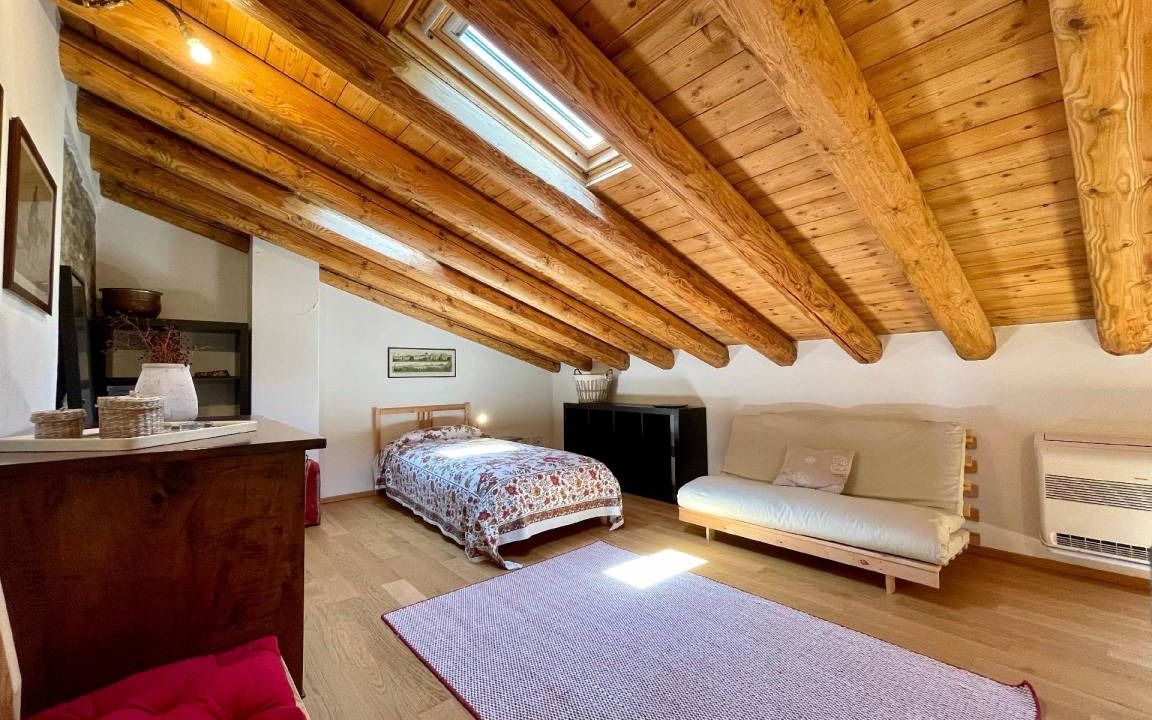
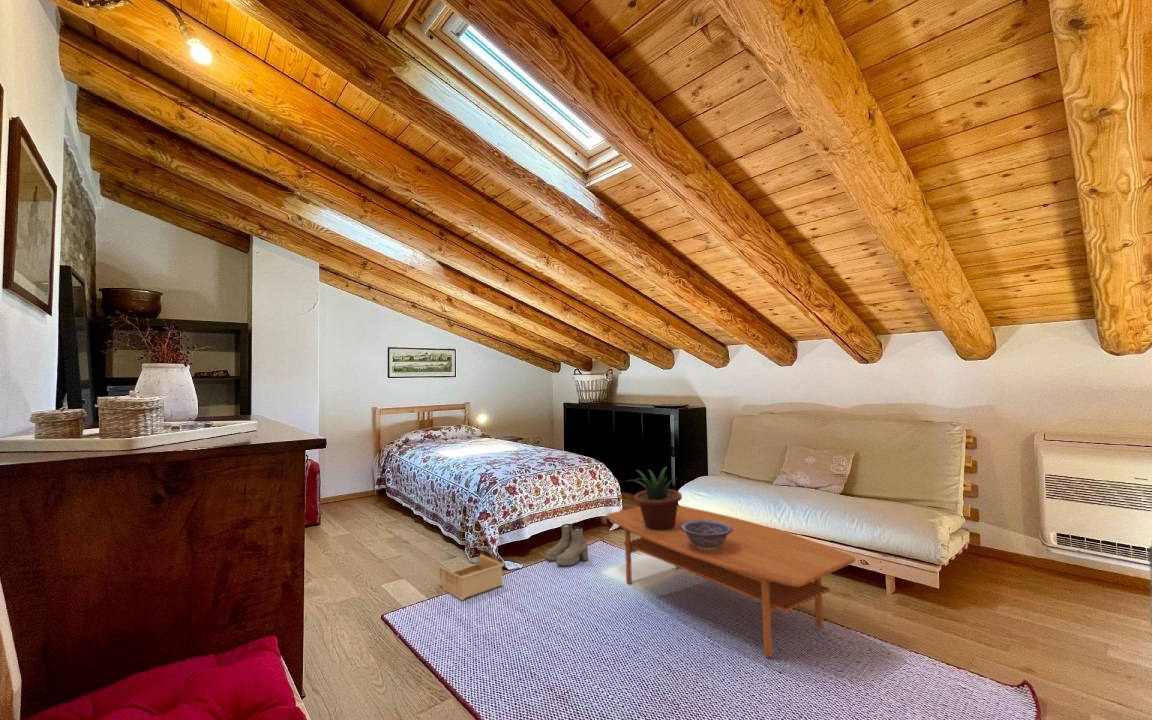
+ potted plant [624,466,683,530]
+ storage bin [438,553,505,601]
+ coffee table [605,504,856,658]
+ boots [545,523,589,567]
+ decorative bowl [681,520,733,550]
